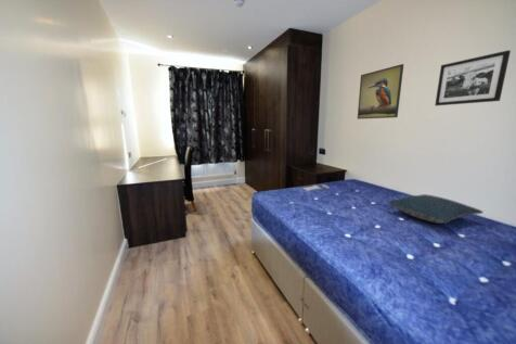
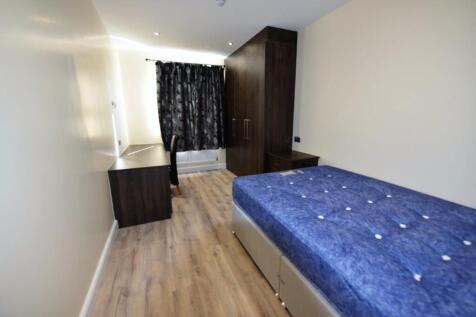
- pillow [387,193,485,225]
- picture frame [434,49,512,106]
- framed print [357,63,405,120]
